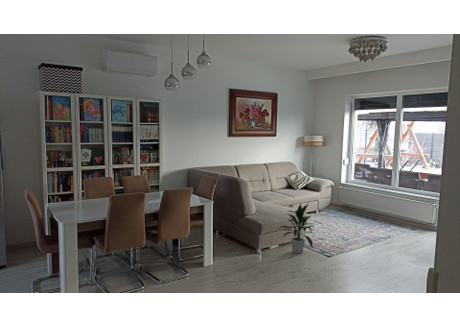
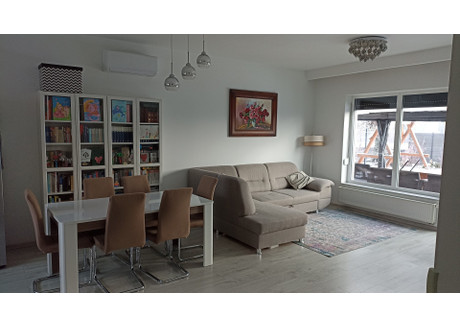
- indoor plant [278,203,314,254]
